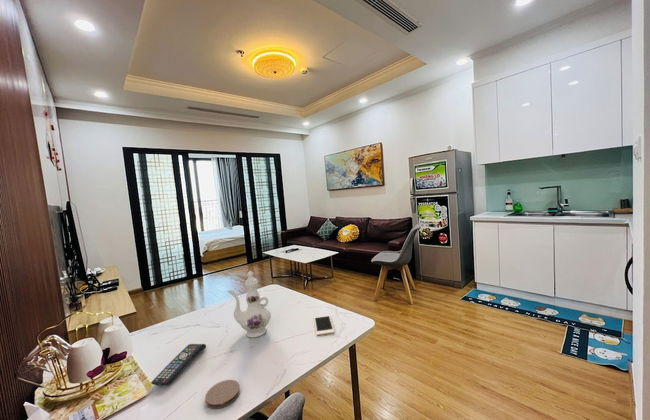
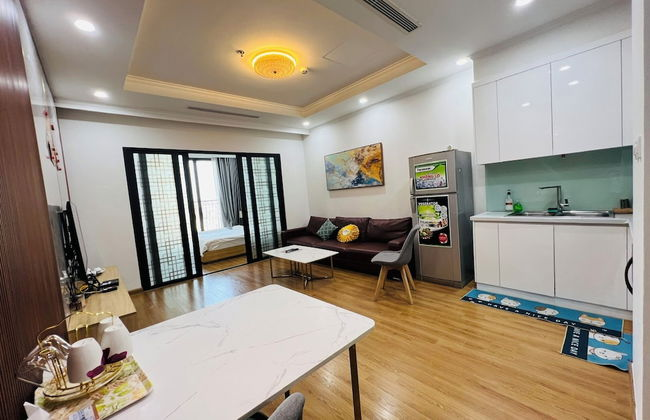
- coaster [204,379,241,410]
- remote control [150,343,207,387]
- cell phone [313,314,335,336]
- chinaware [226,270,272,338]
